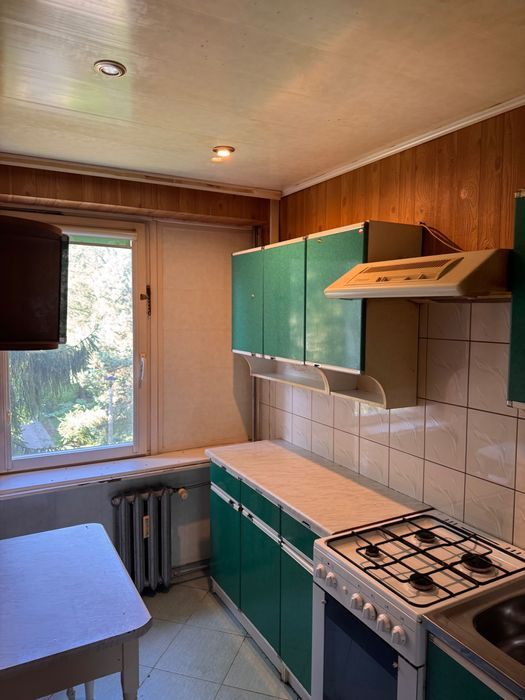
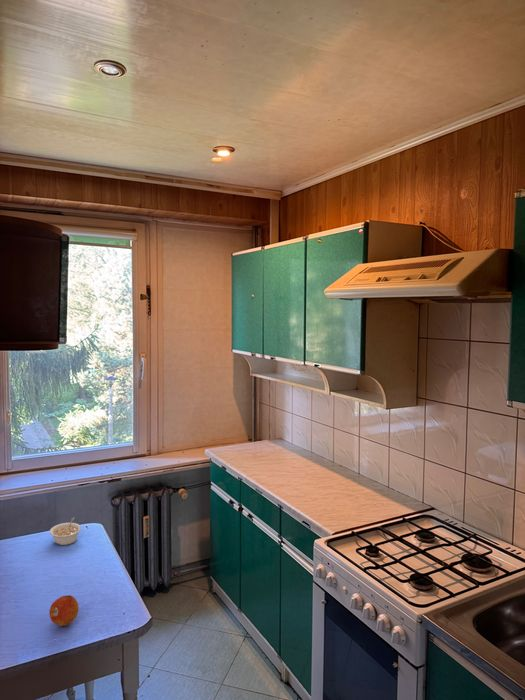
+ fruit [48,594,80,627]
+ legume [49,517,82,546]
